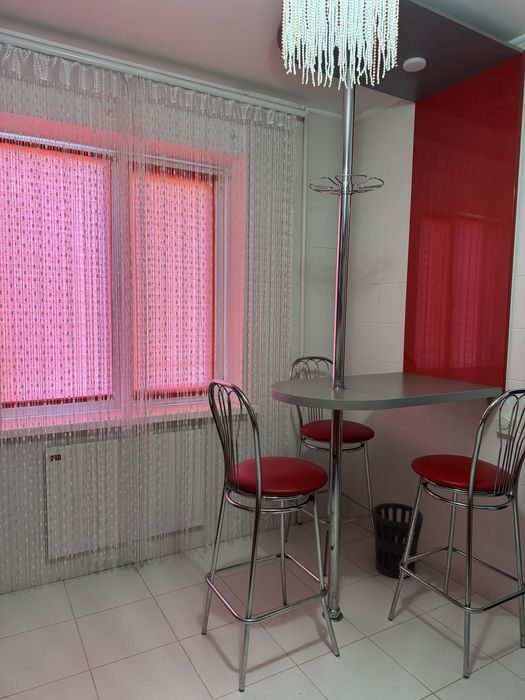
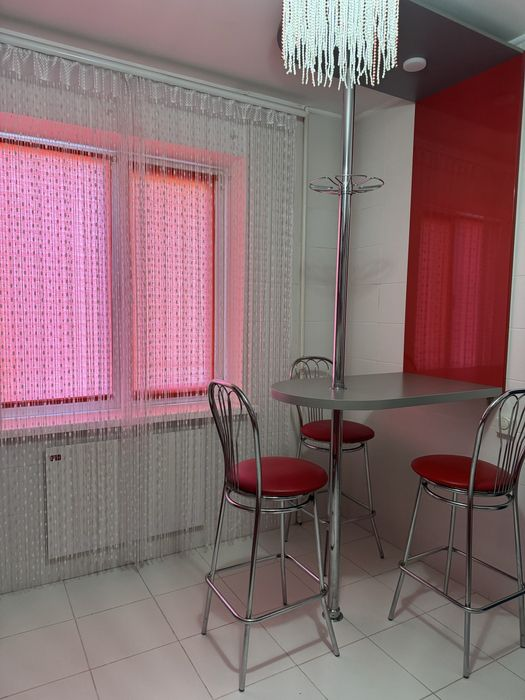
- wastebasket [371,502,424,579]
